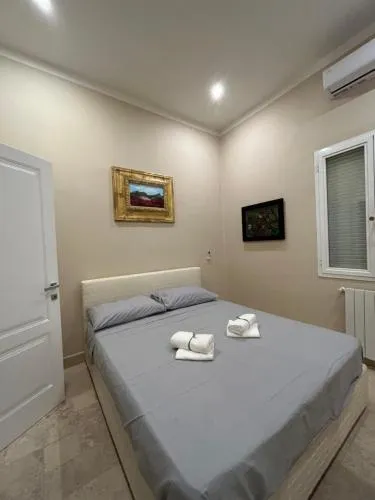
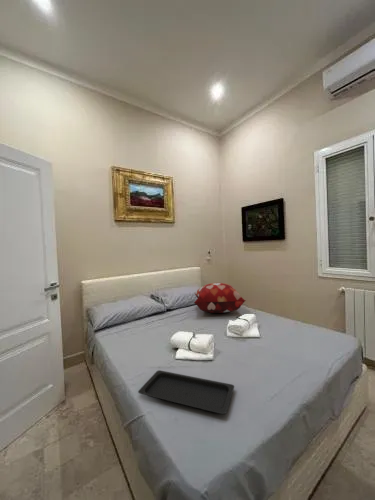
+ serving tray [137,369,235,415]
+ decorative pillow [193,282,247,314]
